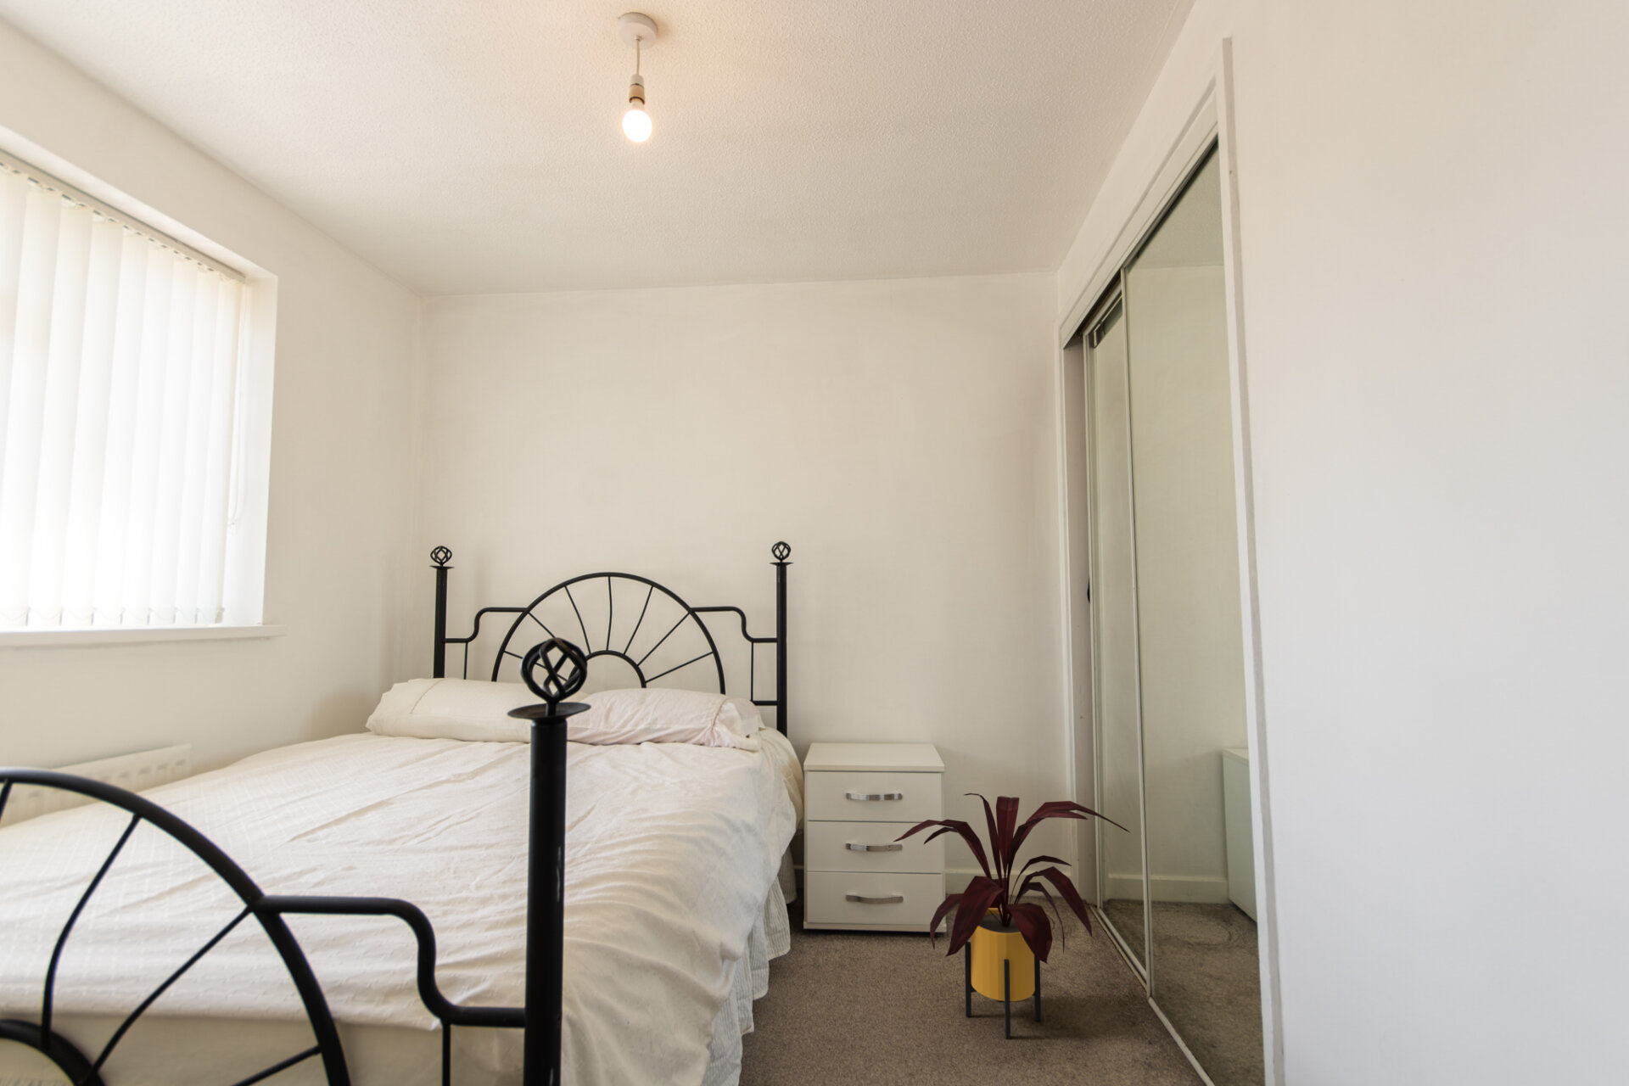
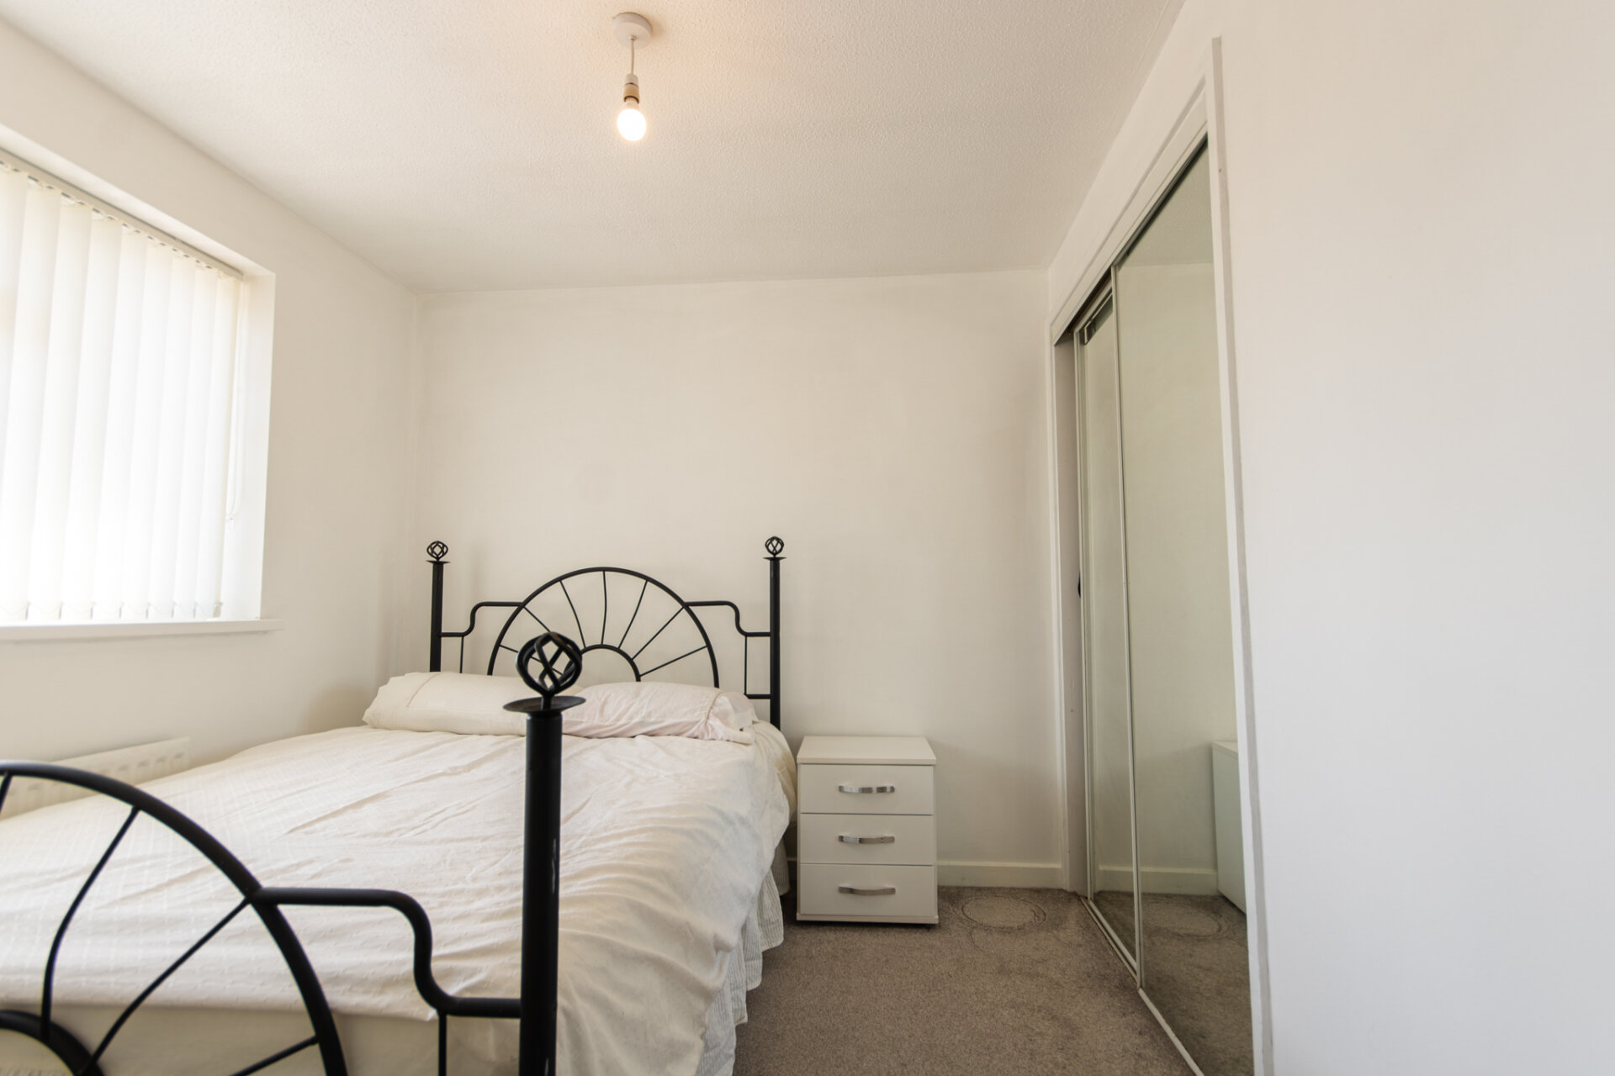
- house plant [892,793,1132,1040]
